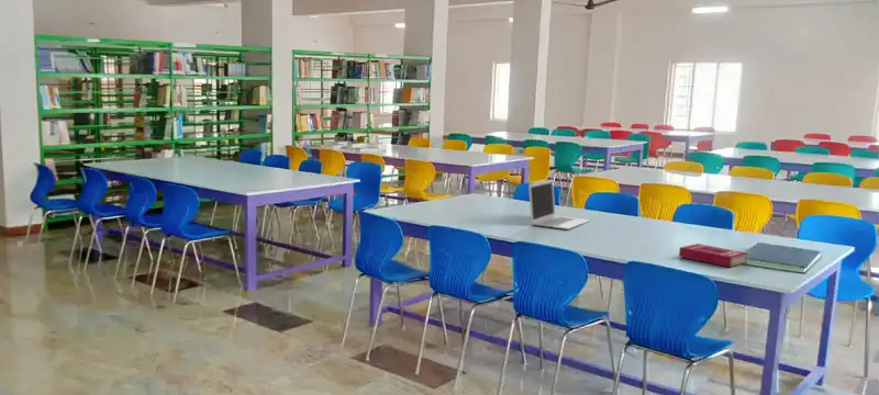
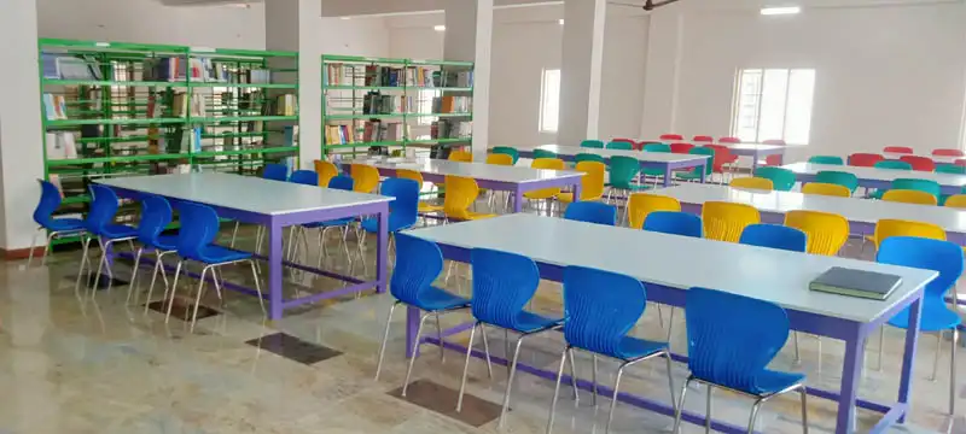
- laptop [527,178,591,230]
- book [678,242,748,269]
